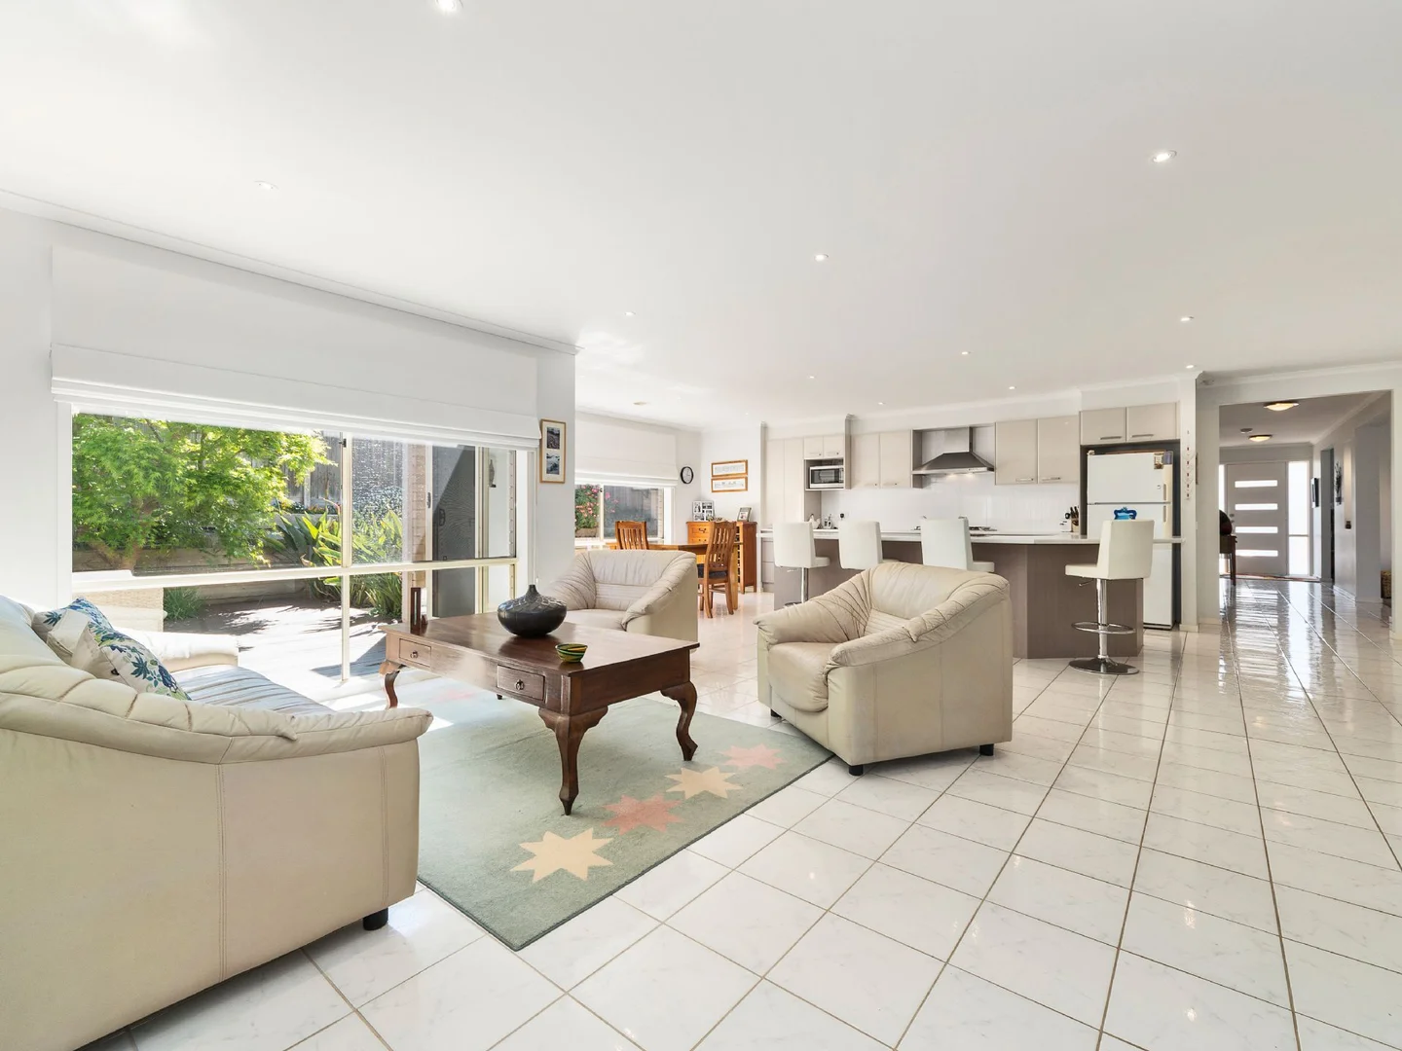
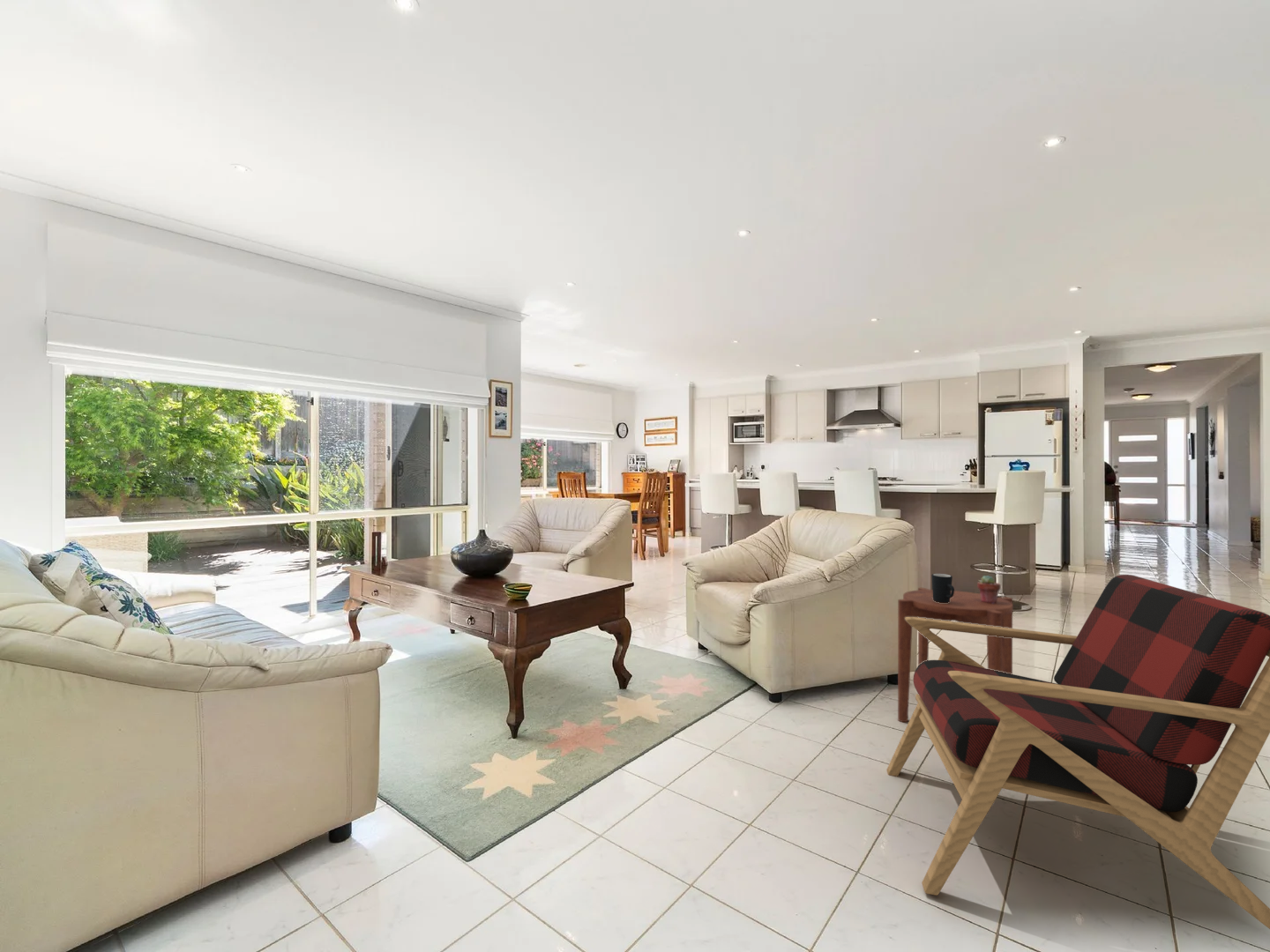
+ mug [930,573,955,603]
+ armchair [886,574,1270,930]
+ potted succulent [976,575,1002,604]
+ side table [897,587,1013,723]
